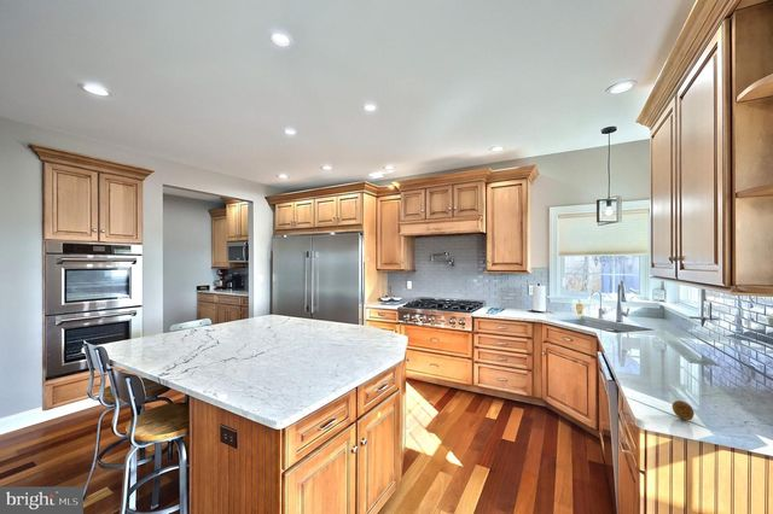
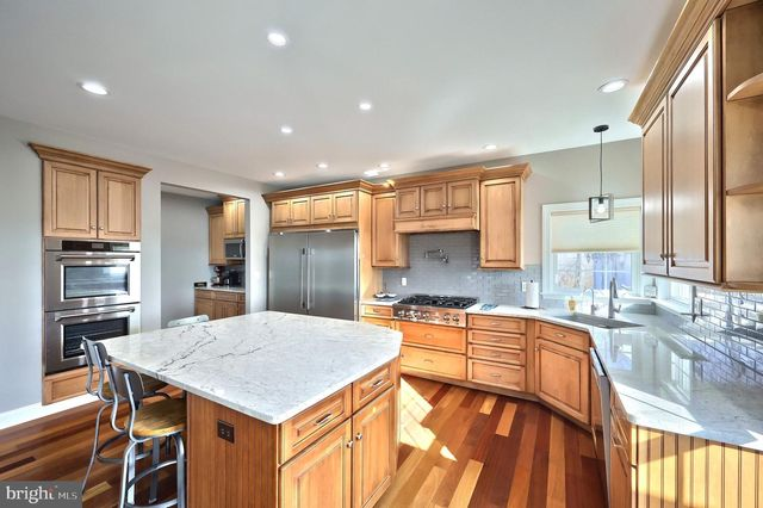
- fruit [672,399,696,421]
